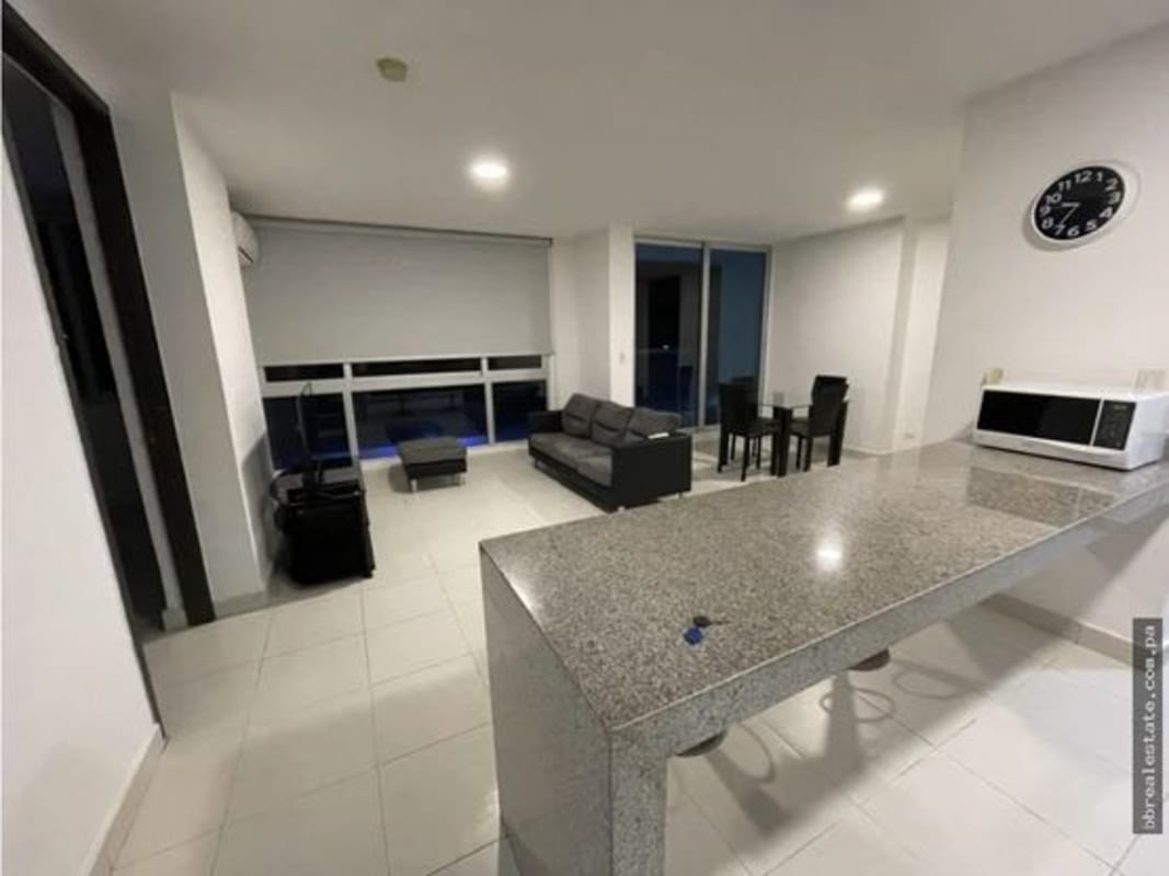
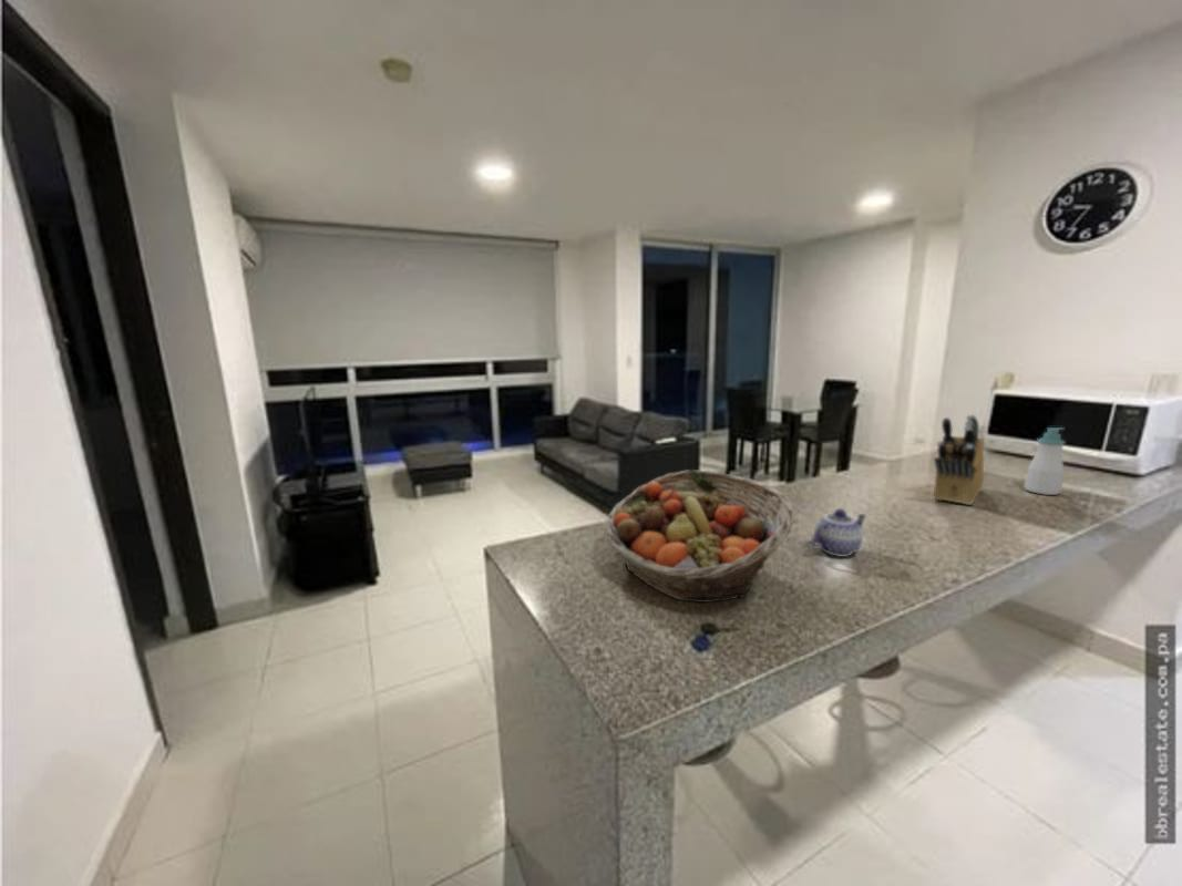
+ teapot [809,507,867,558]
+ fruit basket [604,468,795,604]
+ soap bottle [1024,426,1067,496]
+ knife block [933,413,985,506]
